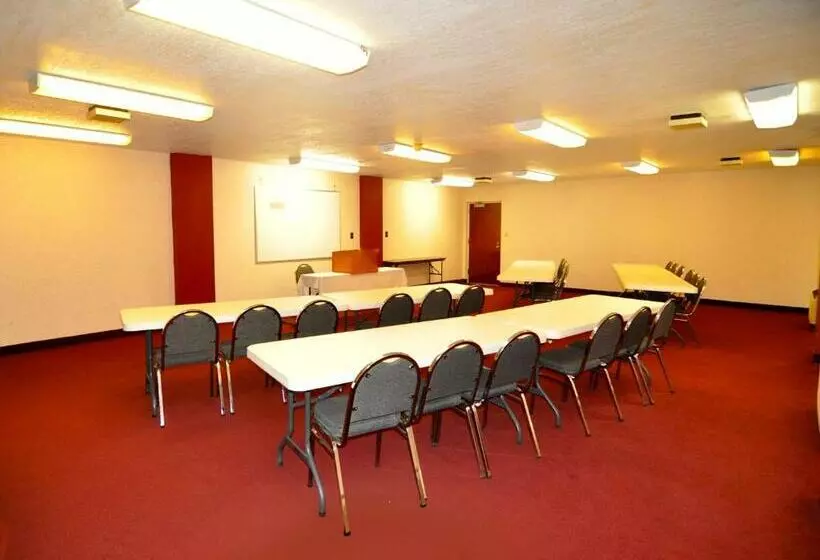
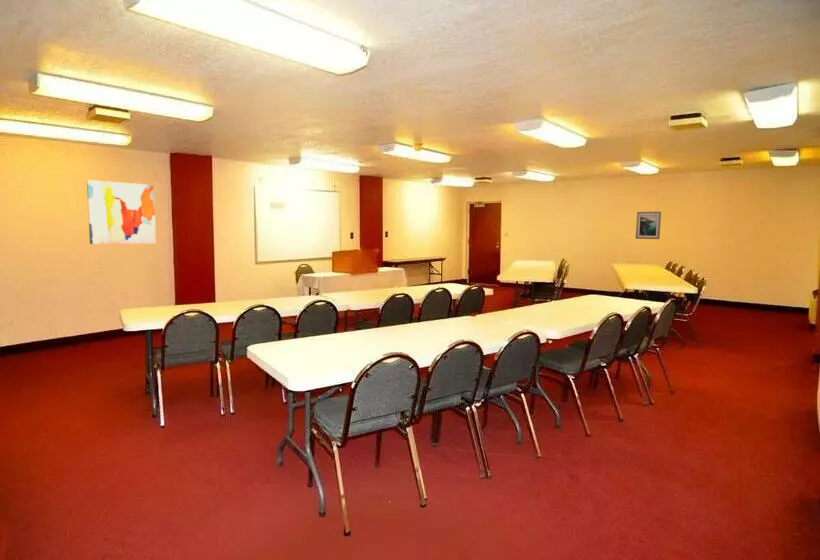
+ wall art [635,211,662,240]
+ wall art [86,179,157,245]
